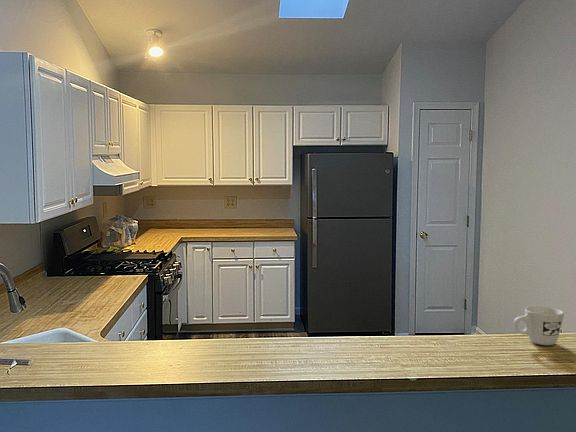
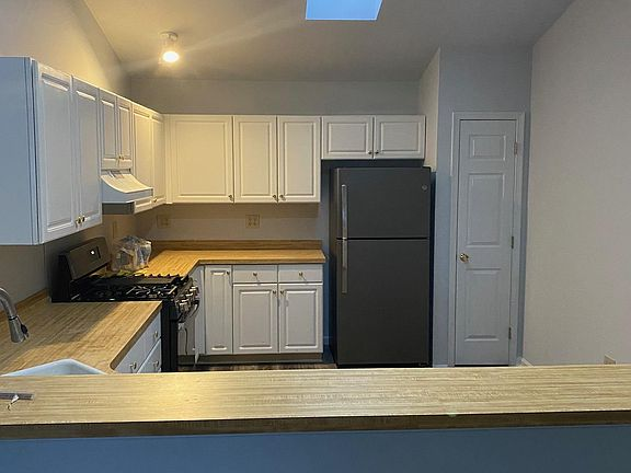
- mug [513,305,565,346]
